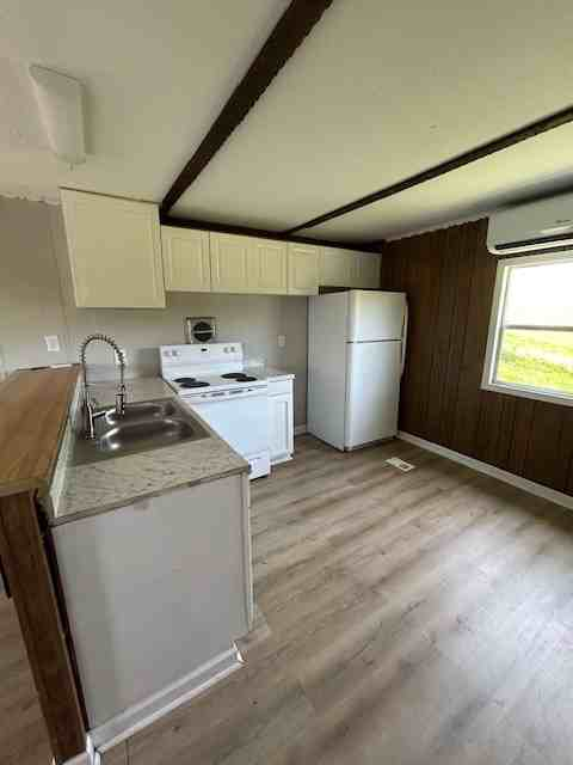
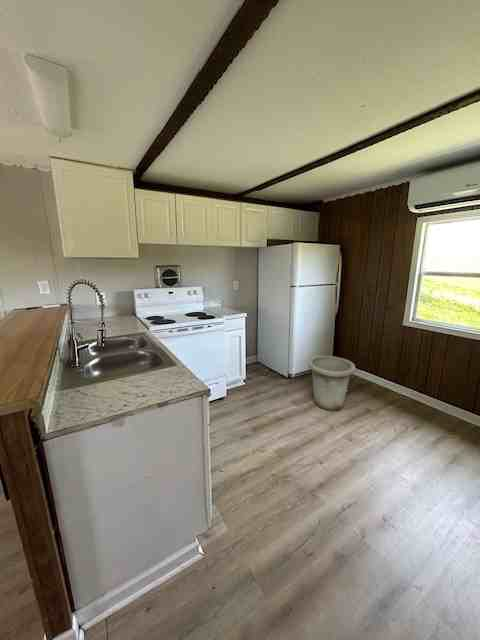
+ trash can [308,355,356,412]
